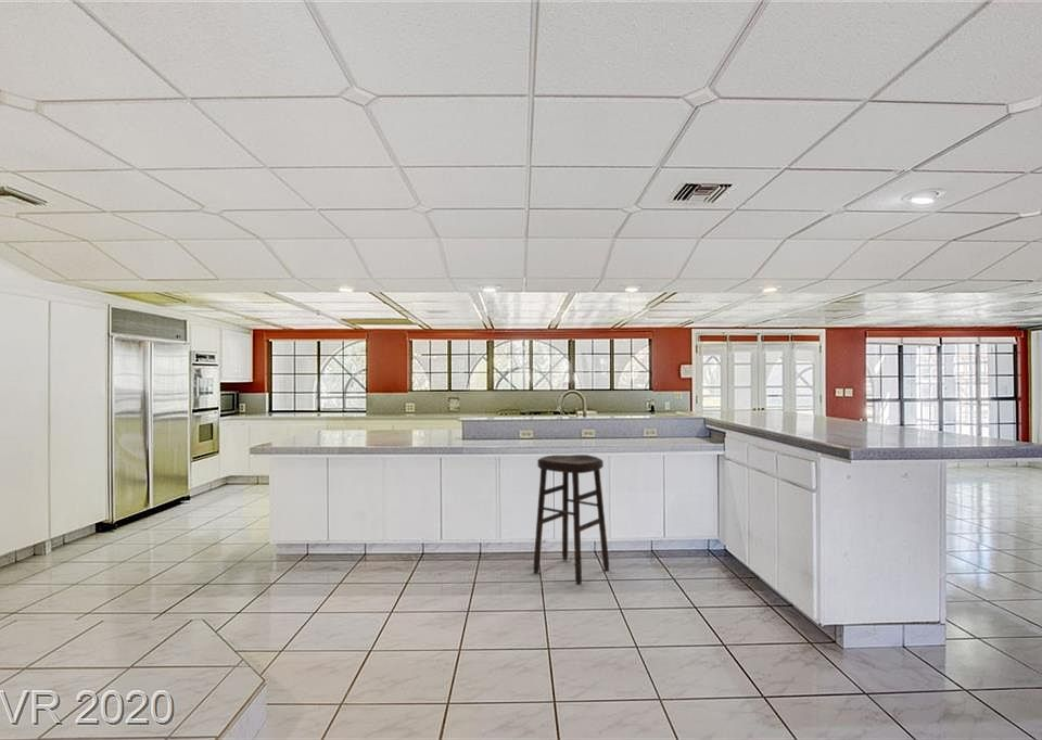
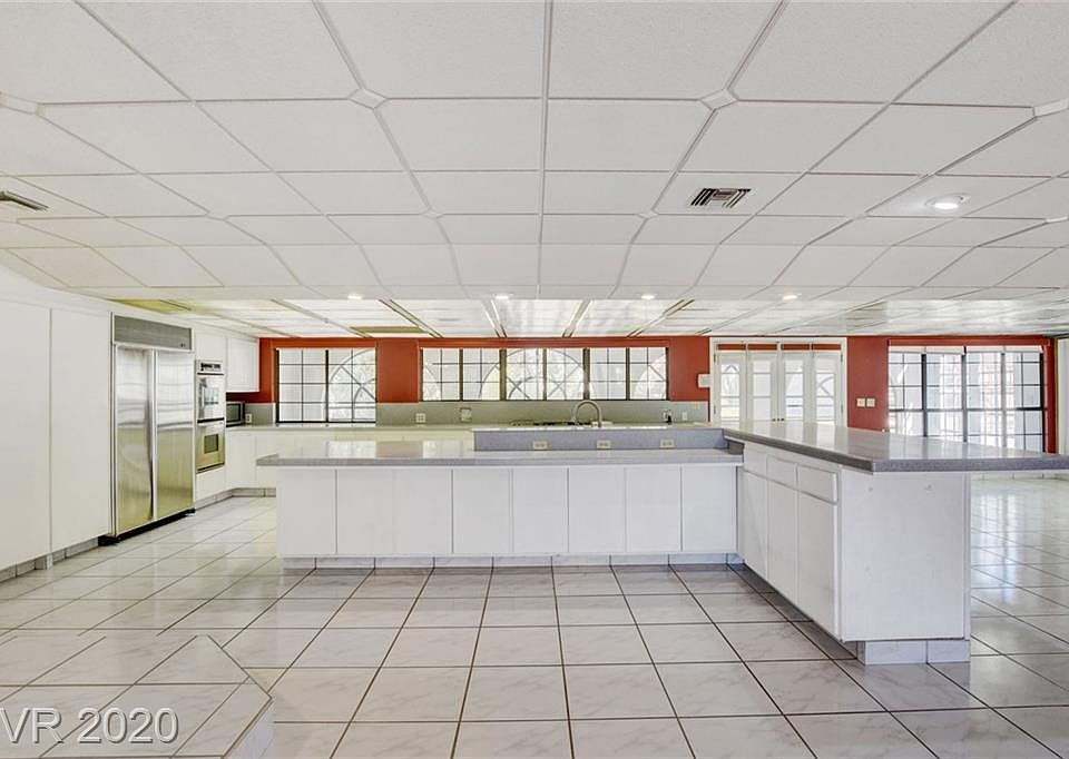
- stool [532,454,610,586]
